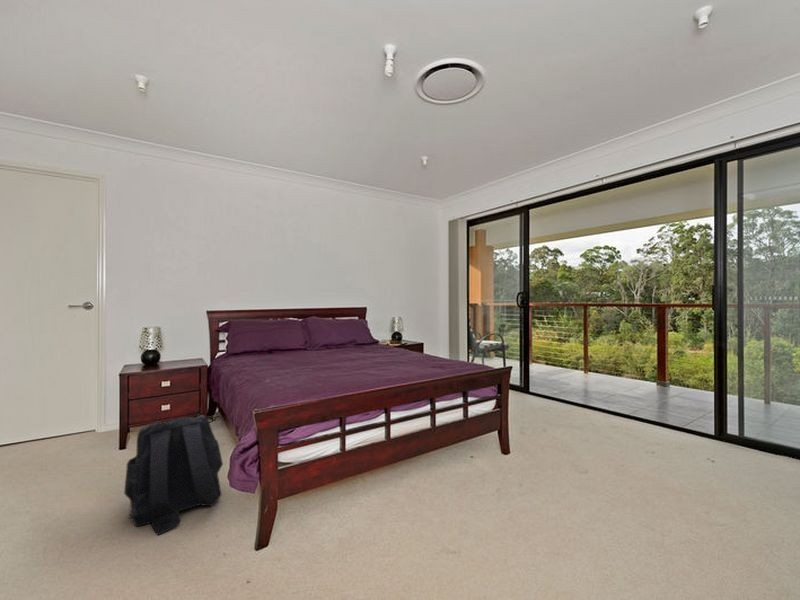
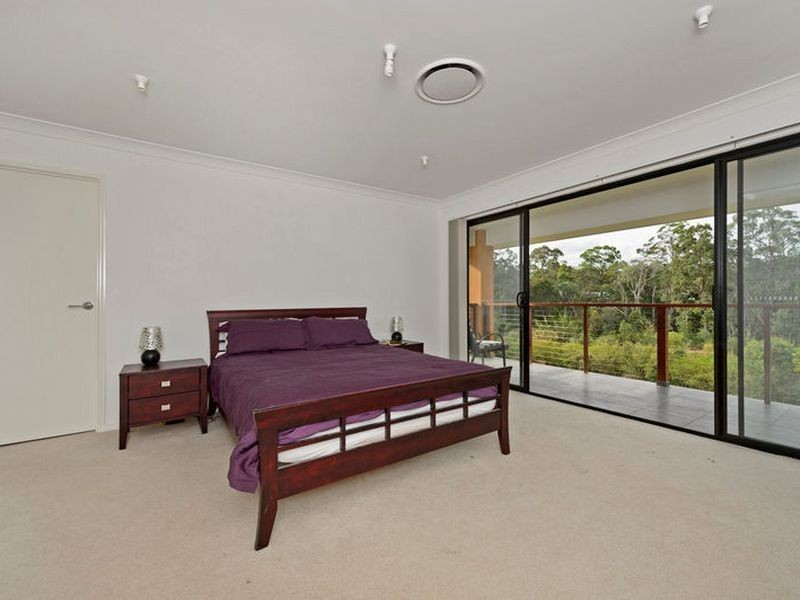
- backpack [123,414,224,536]
